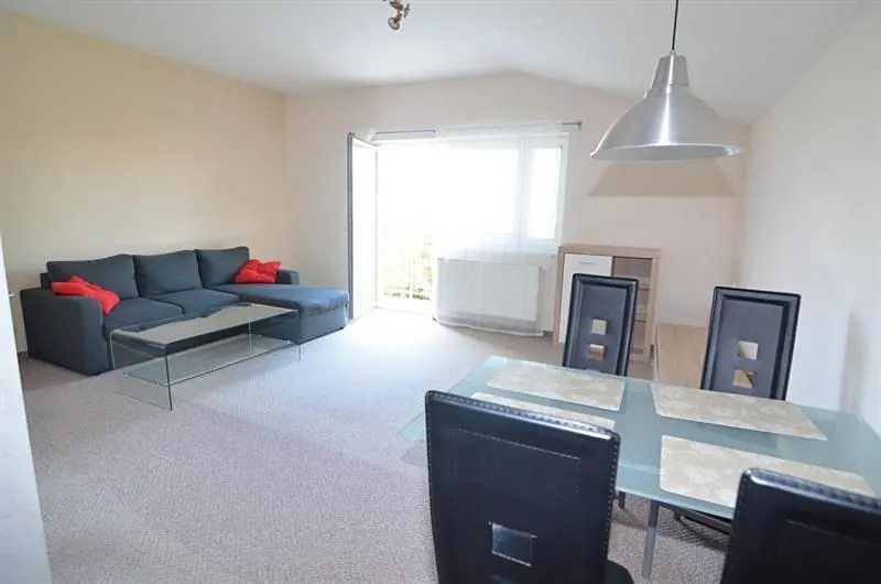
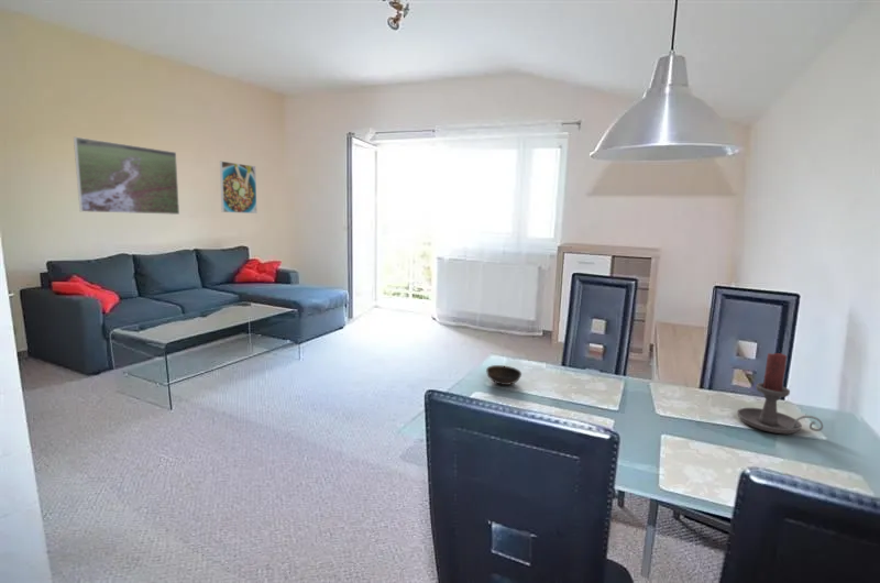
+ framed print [73,136,180,216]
+ candle holder [736,352,824,435]
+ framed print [219,161,258,215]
+ bowl [485,364,522,386]
